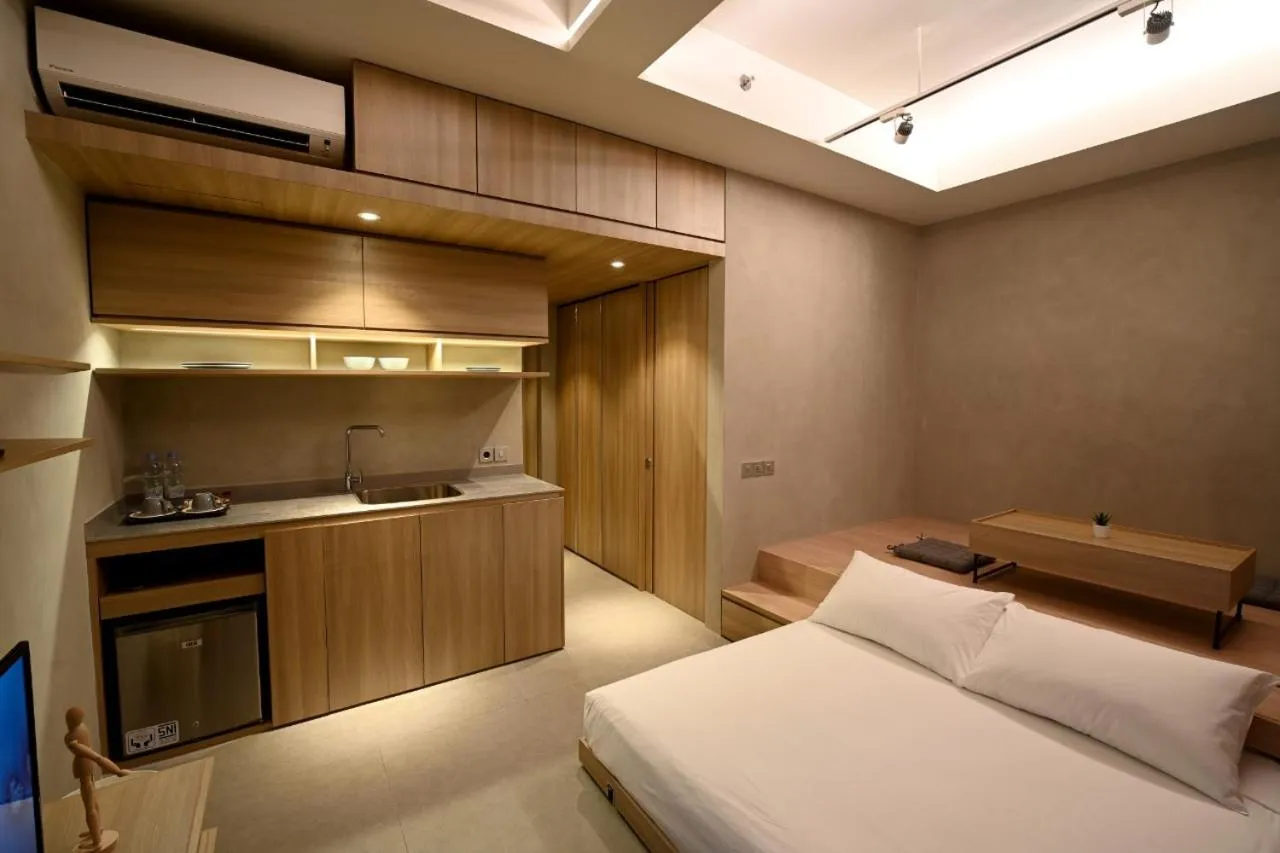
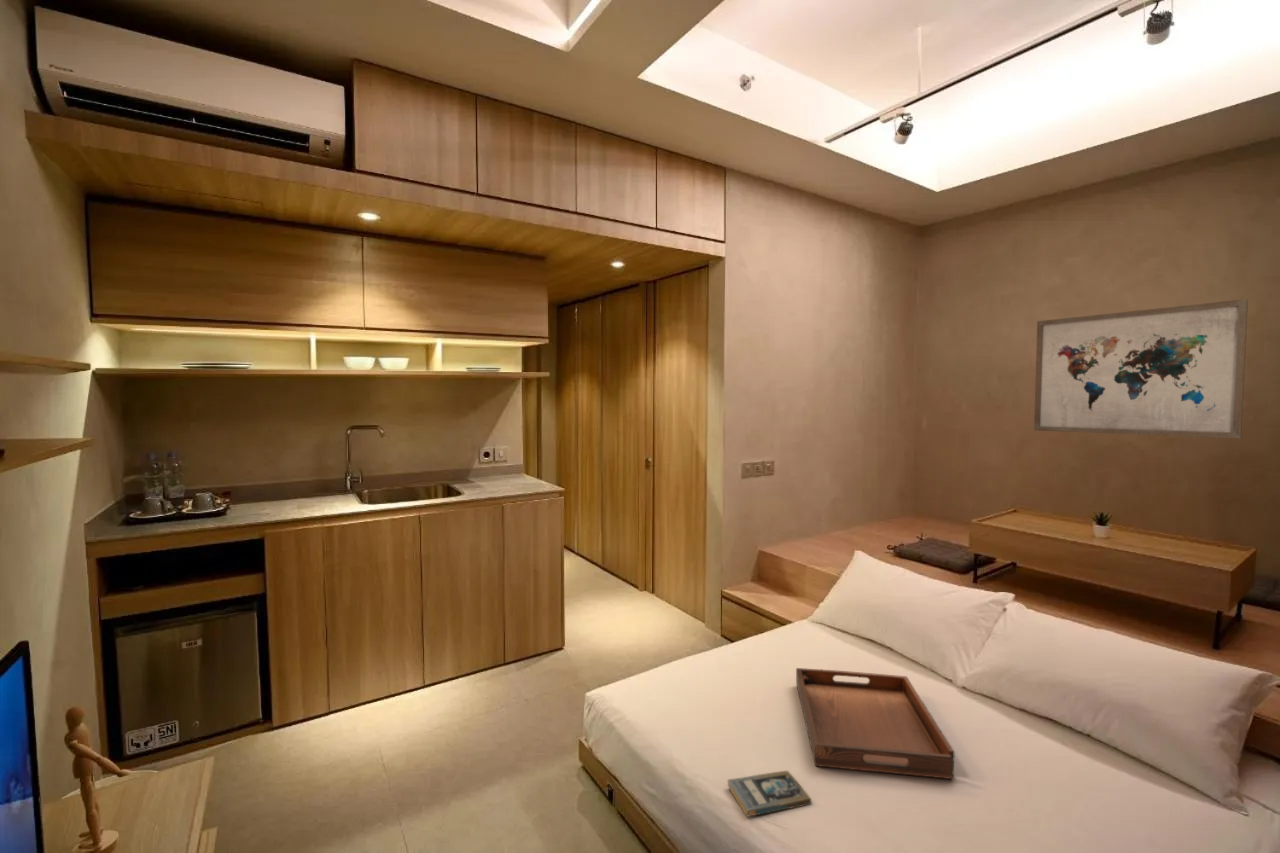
+ wall art [1033,298,1249,439]
+ book [727,770,812,818]
+ serving tray [795,667,955,780]
